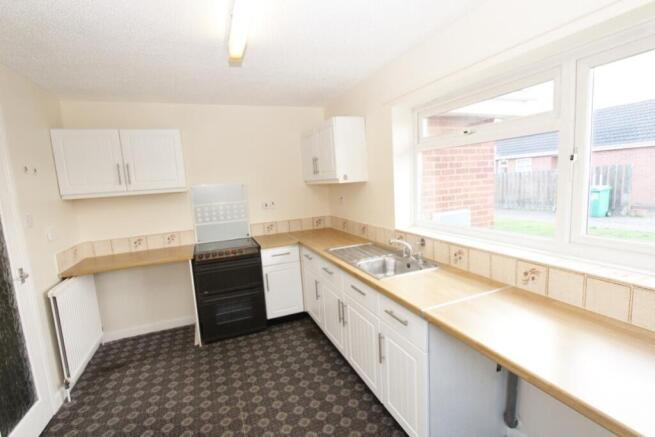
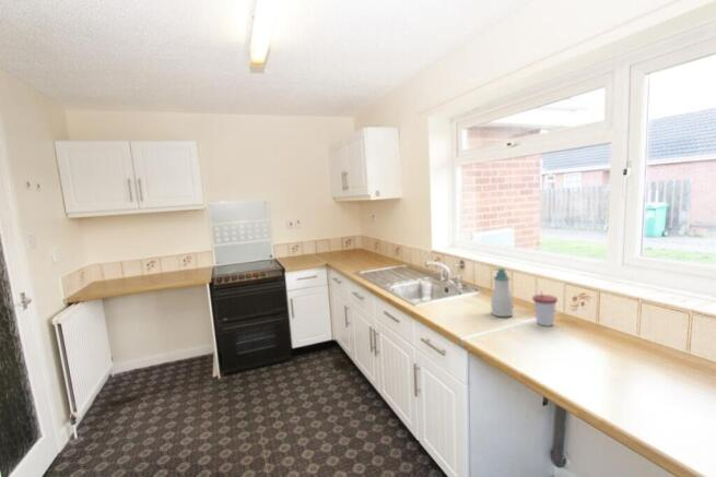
+ cup [531,290,559,327]
+ soap bottle [491,267,514,318]
